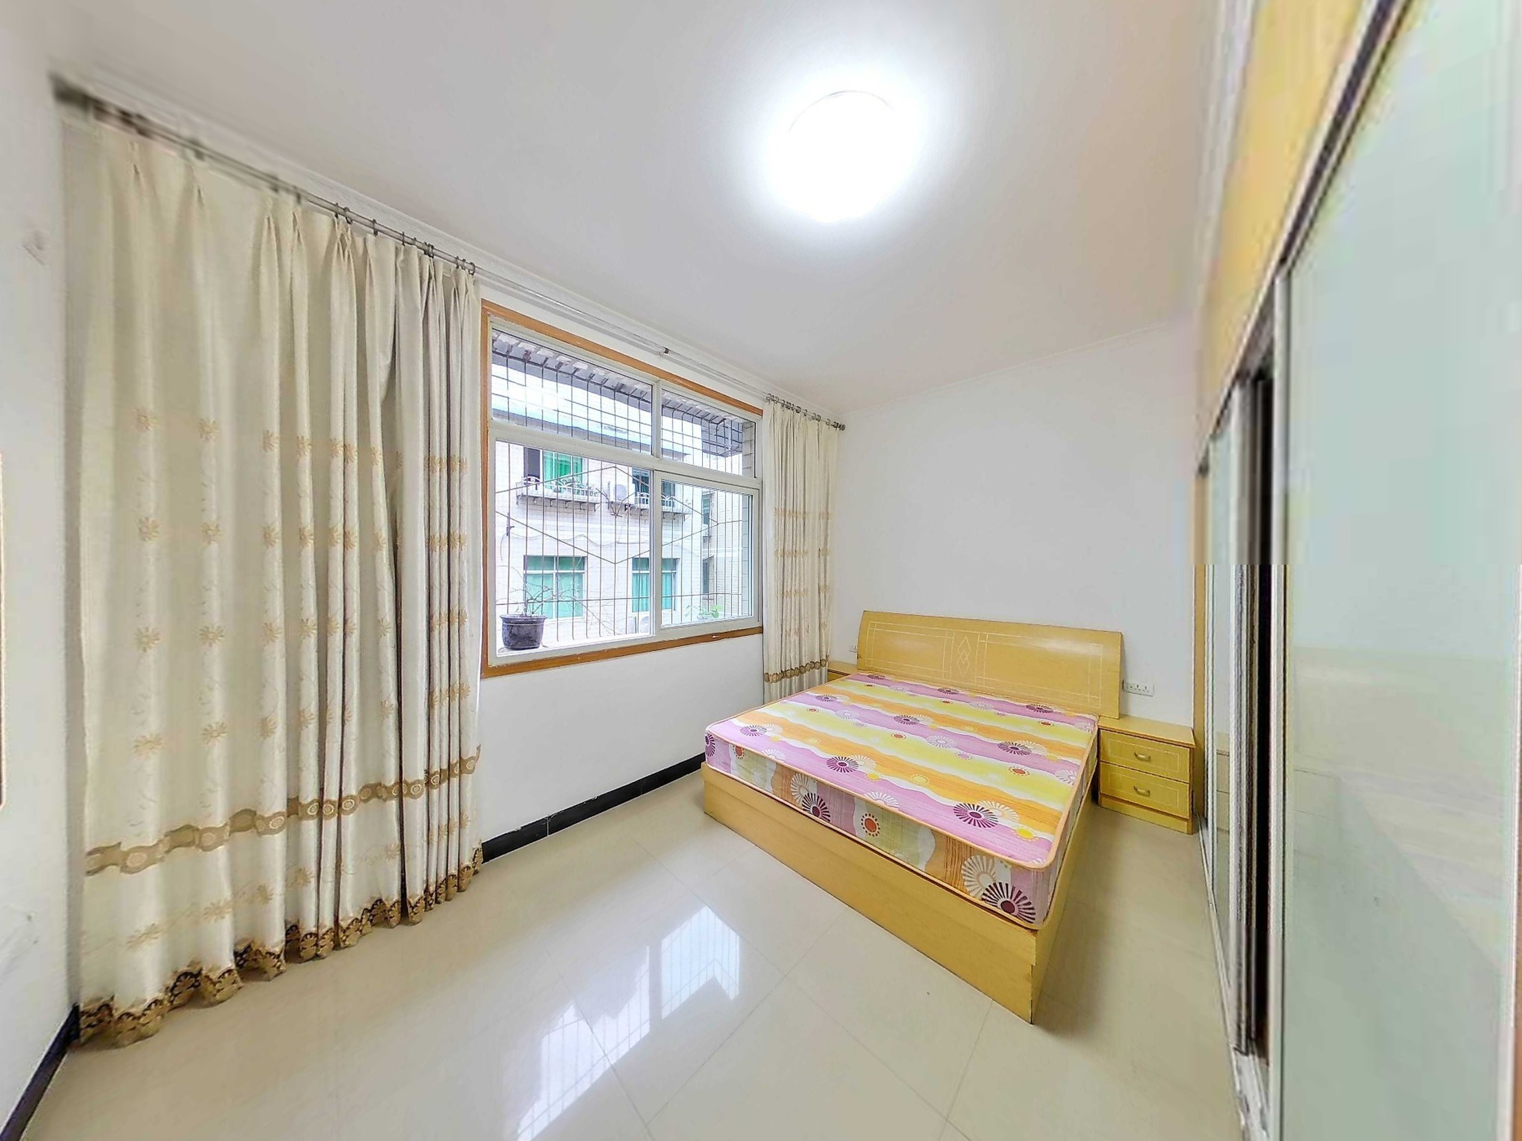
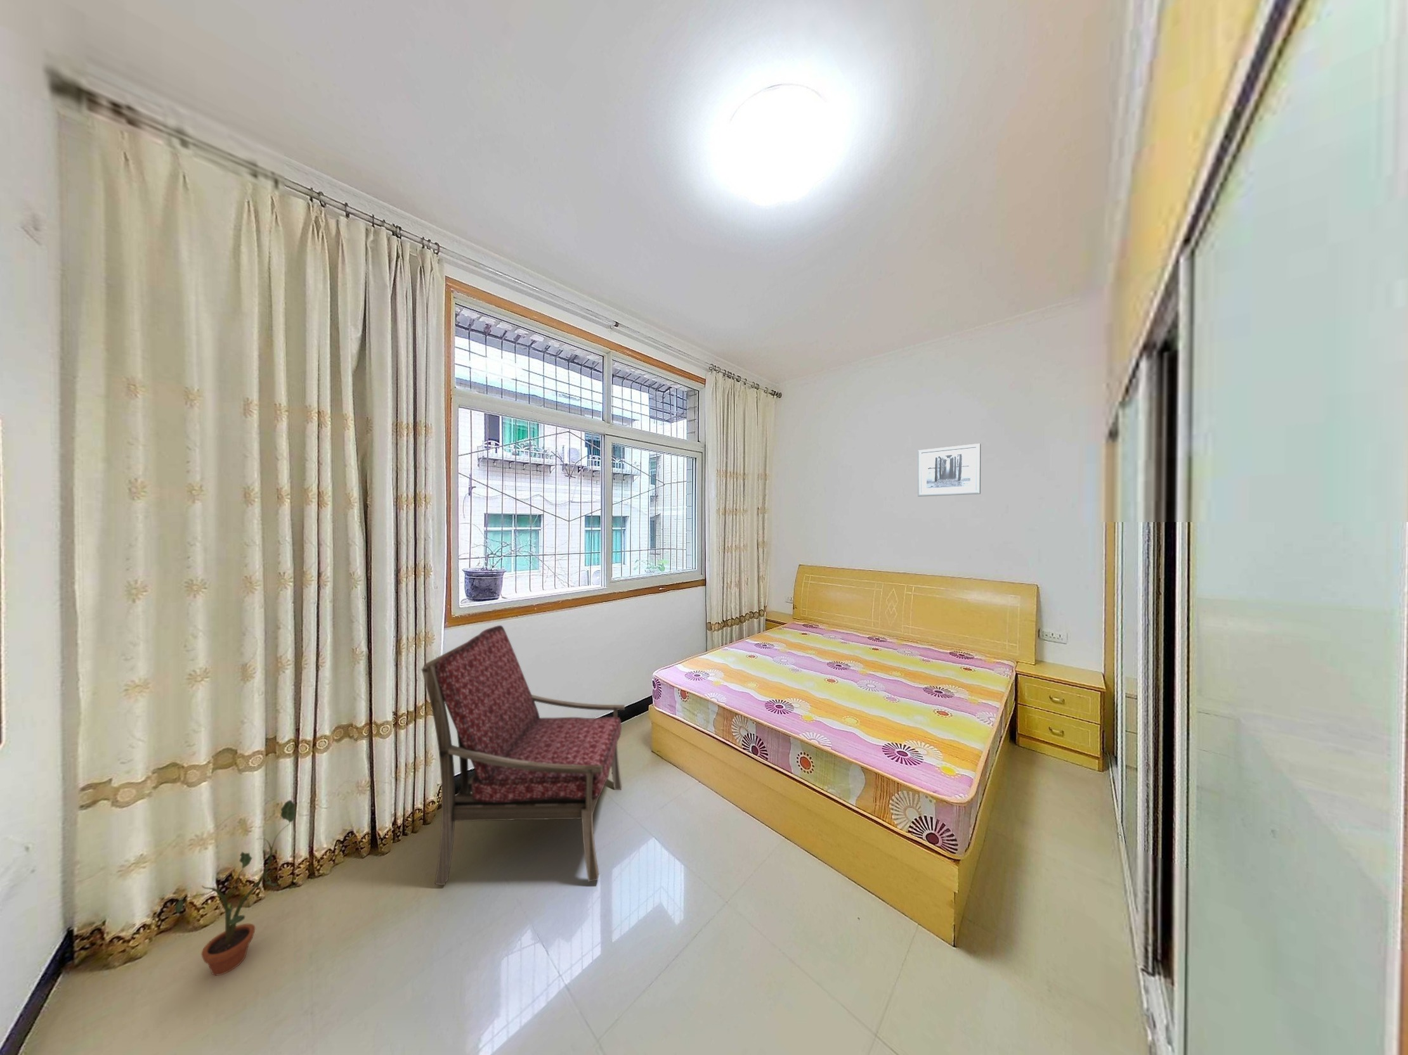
+ armchair [420,625,625,885]
+ wall art [917,443,981,498]
+ potted plant [174,799,297,976]
